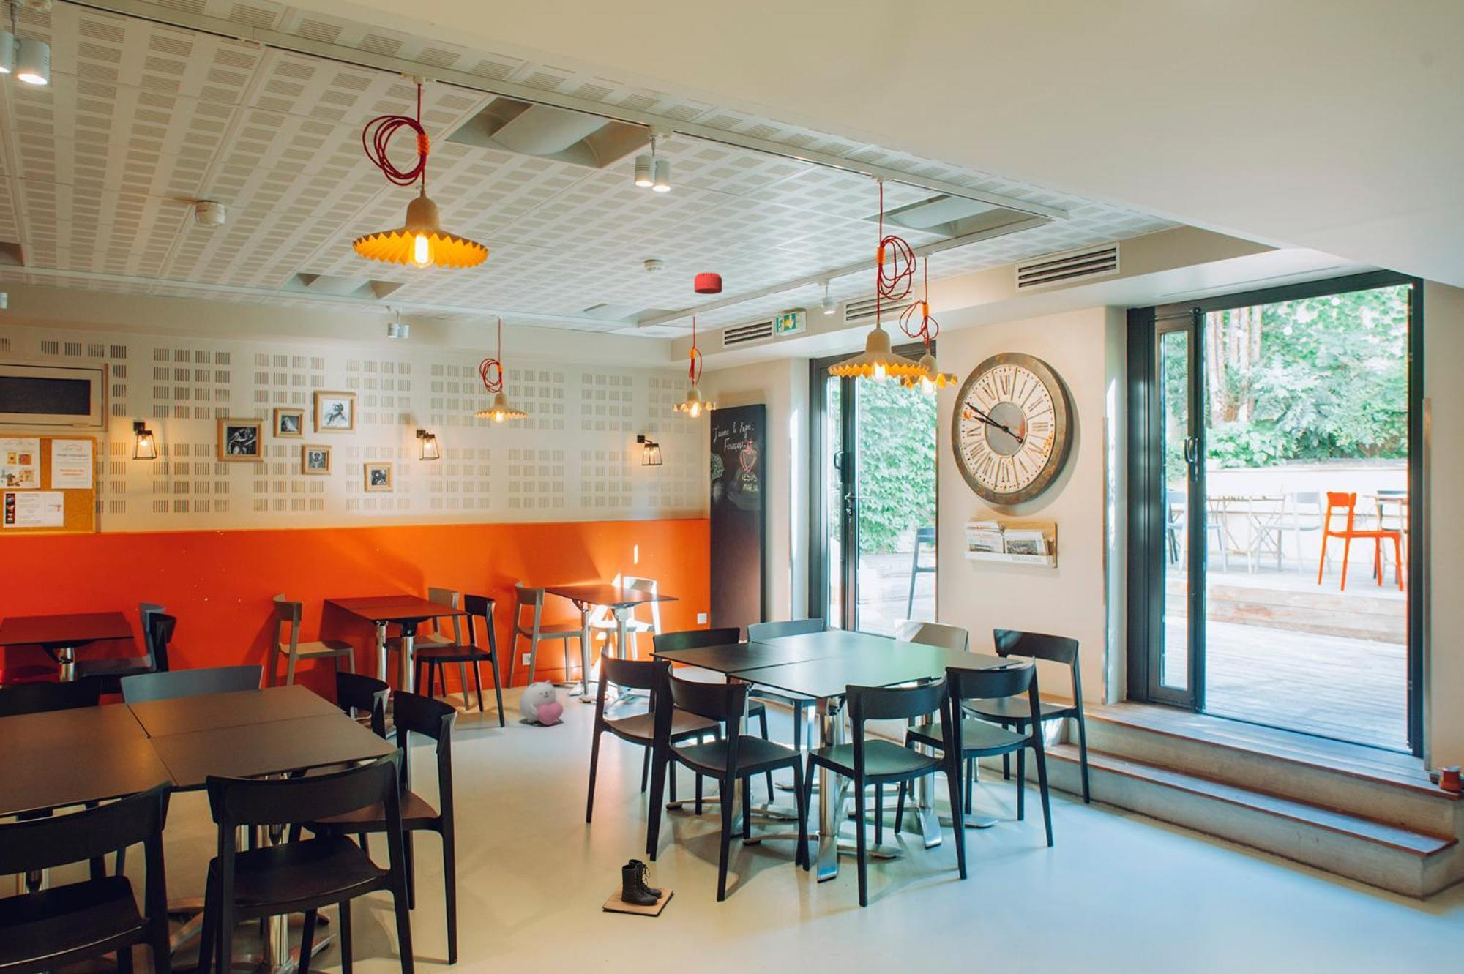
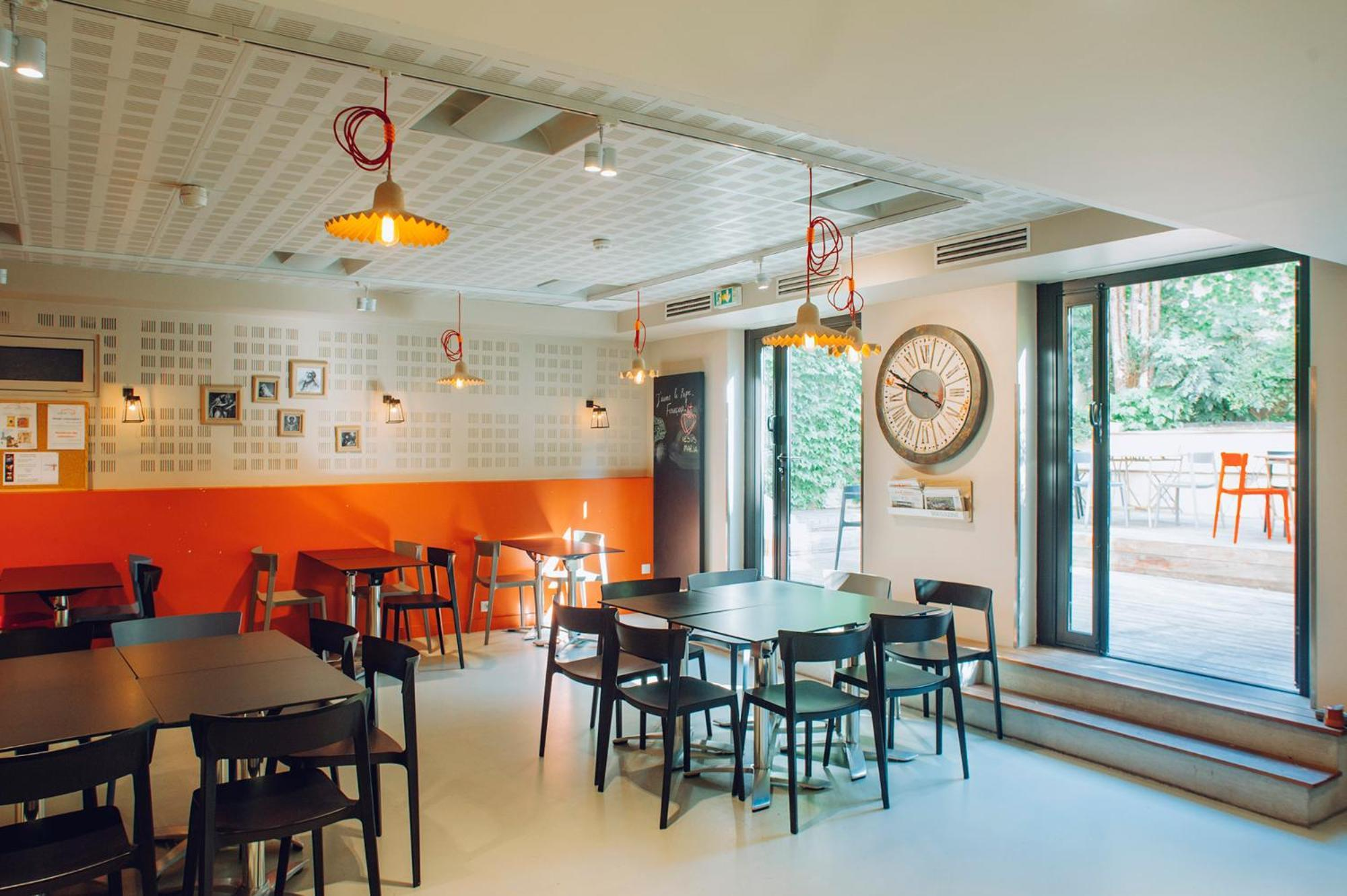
- smoke detector [693,272,723,295]
- boots [602,859,674,916]
- plush toy [518,679,564,726]
